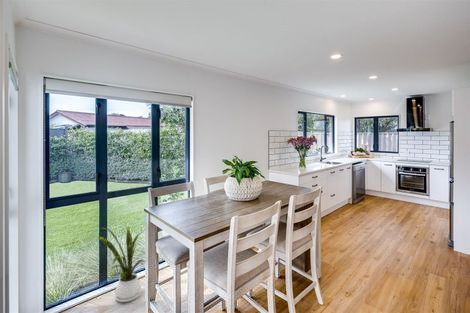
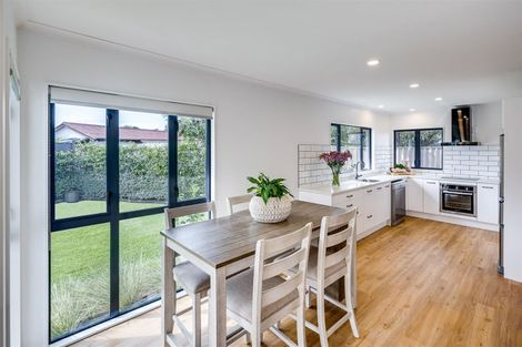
- house plant [96,225,146,303]
